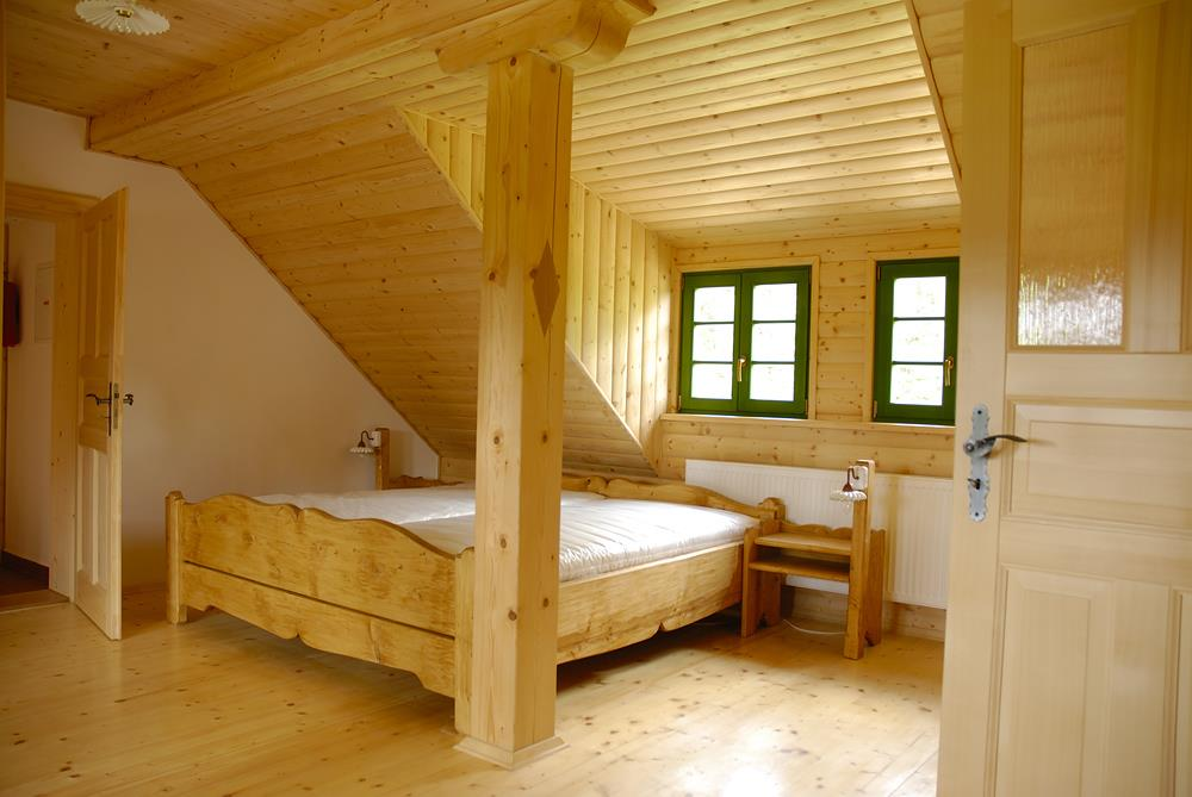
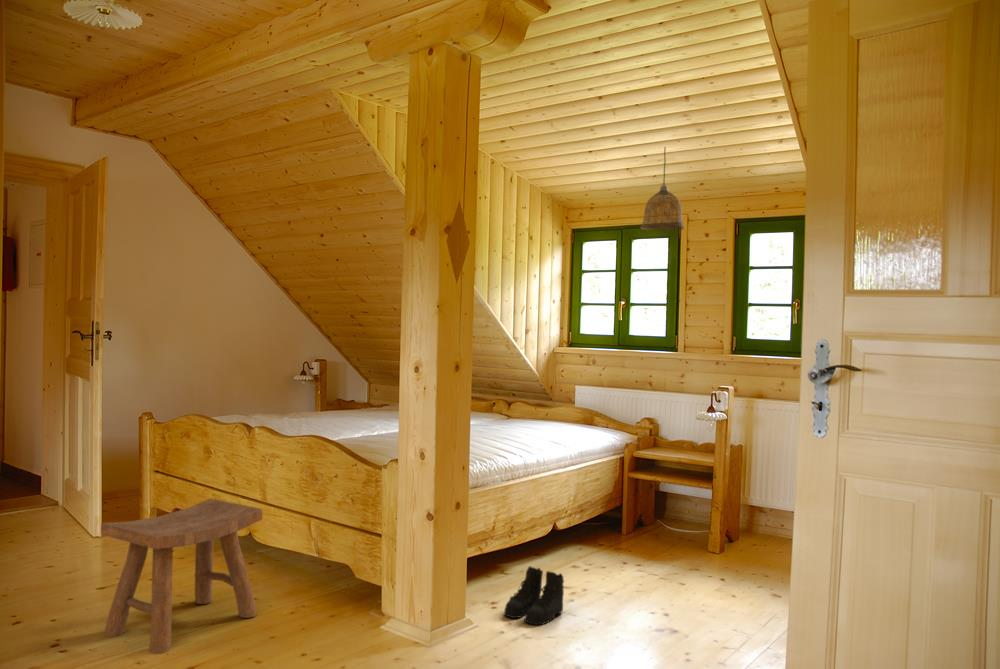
+ stool [100,497,263,655]
+ pendant lamp [640,146,686,232]
+ boots [503,565,565,626]
